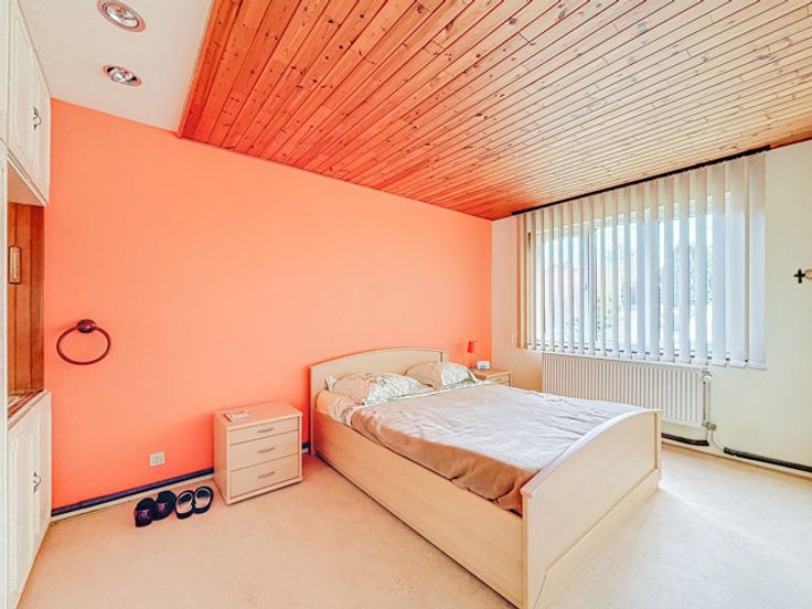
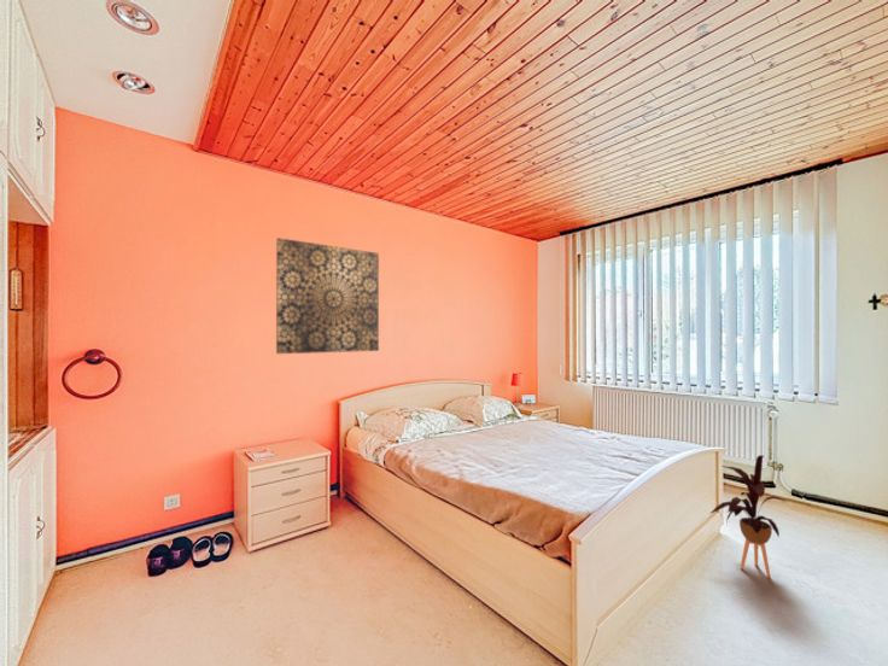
+ wall art [275,236,380,355]
+ house plant [709,454,785,579]
